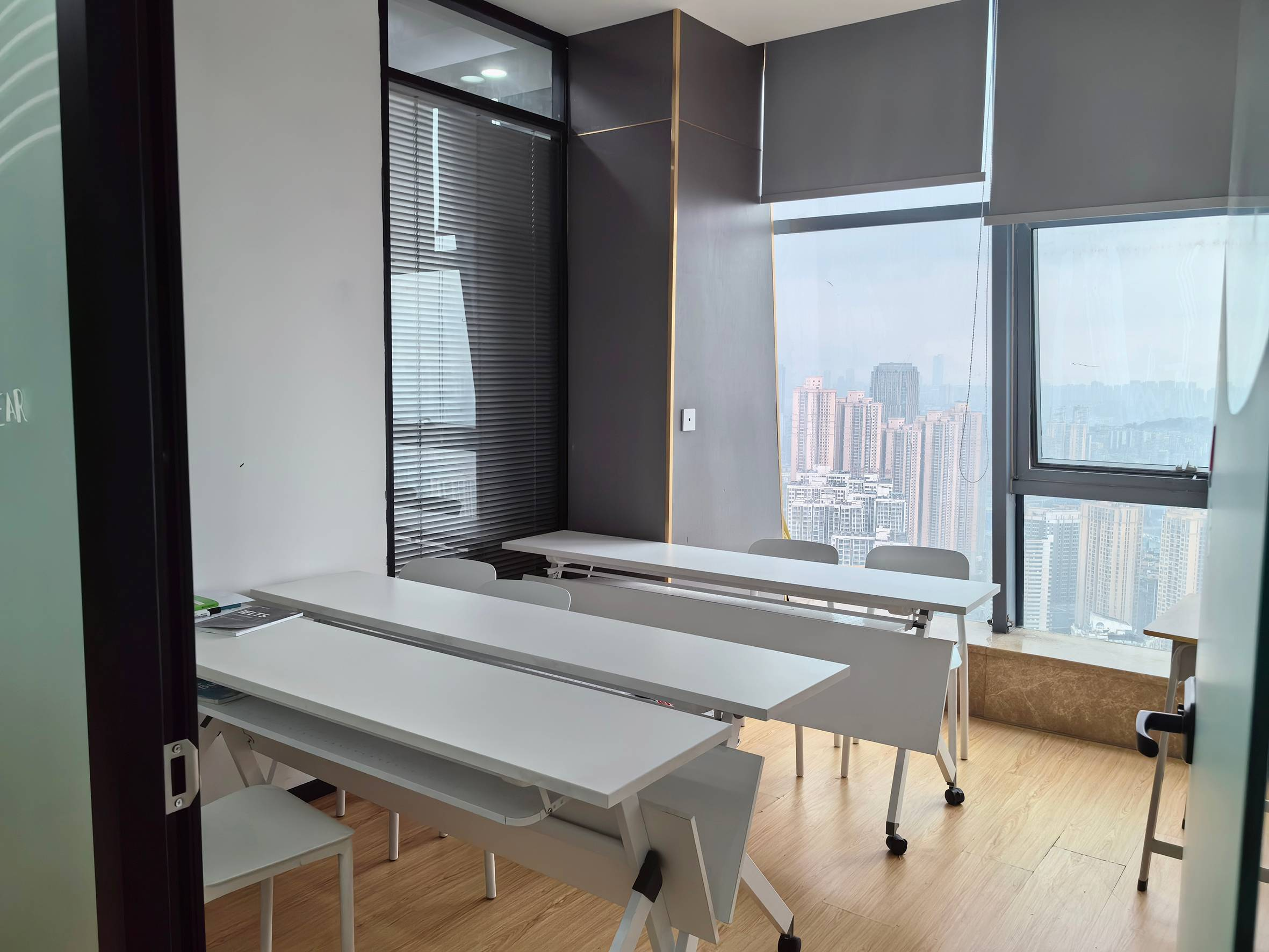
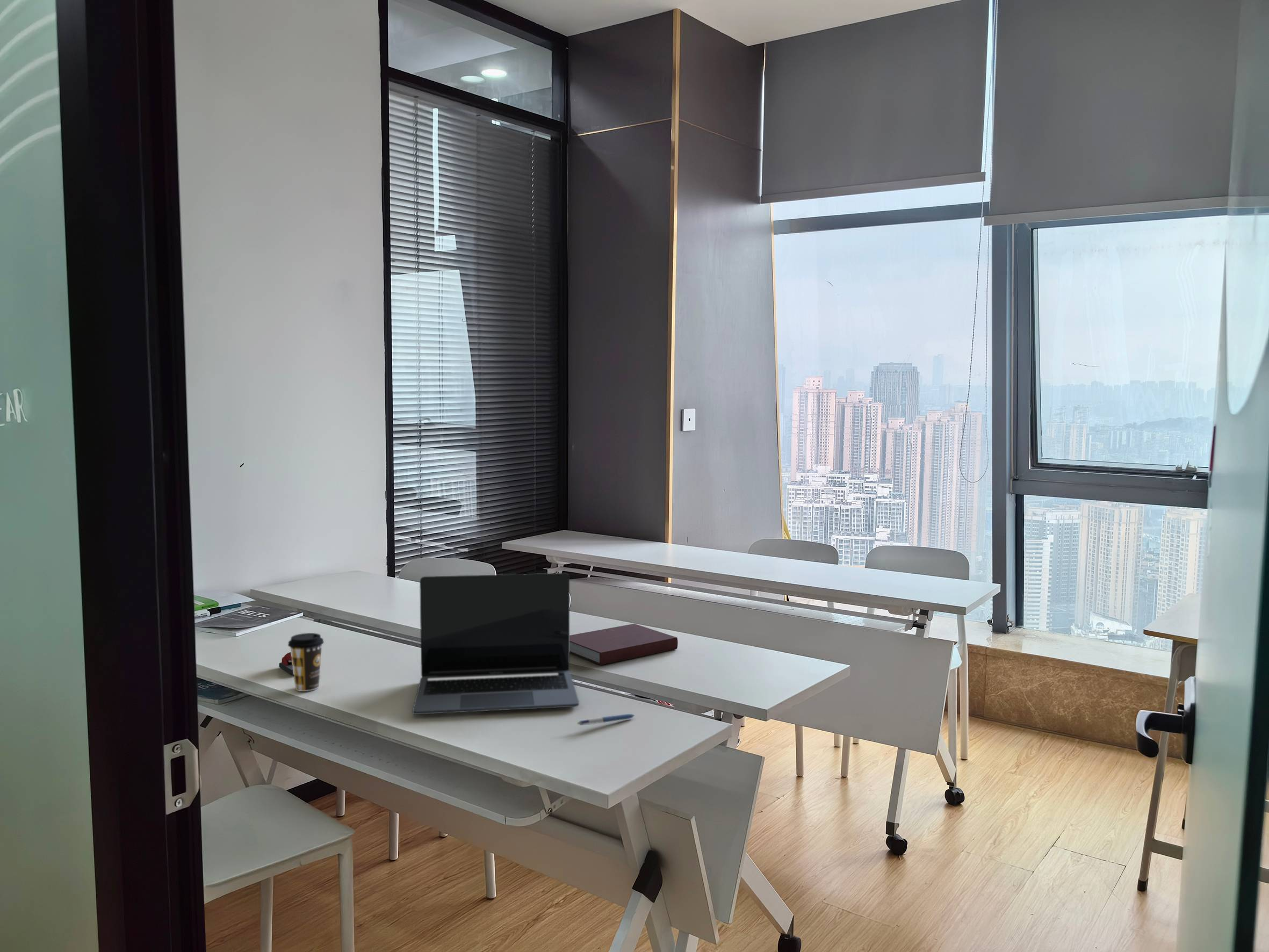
+ notebook [569,623,678,665]
+ stapler [279,652,294,675]
+ pen [577,713,636,726]
+ laptop [412,573,580,715]
+ coffee cup [287,632,325,692]
